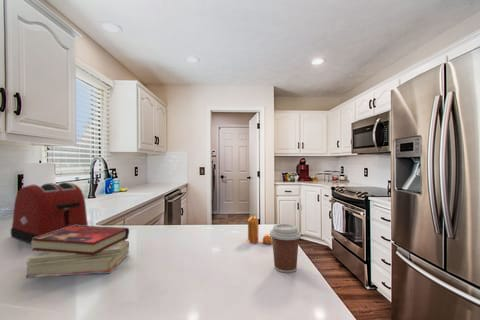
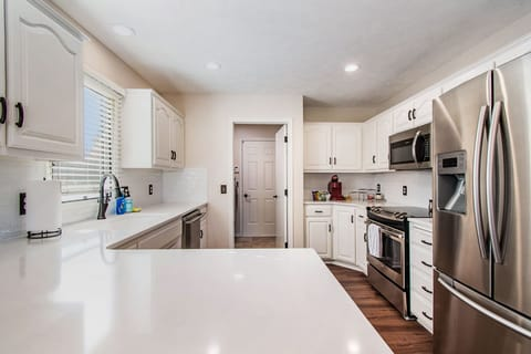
- toaster [10,181,89,245]
- pepper shaker [247,215,273,245]
- book [25,225,130,279]
- coffee cup [269,223,302,274]
